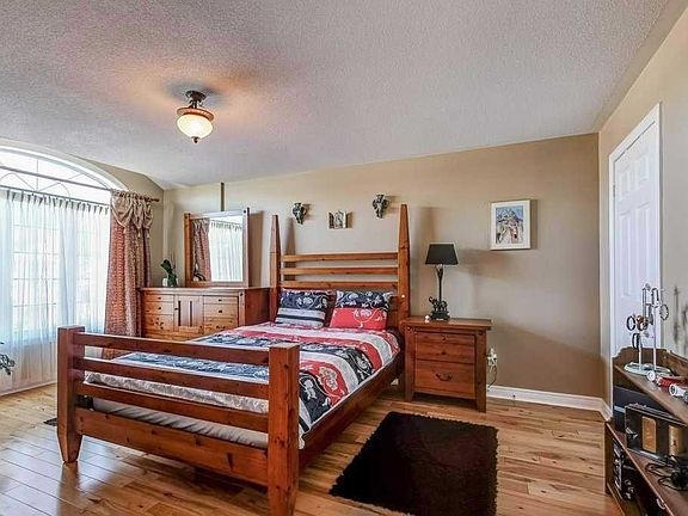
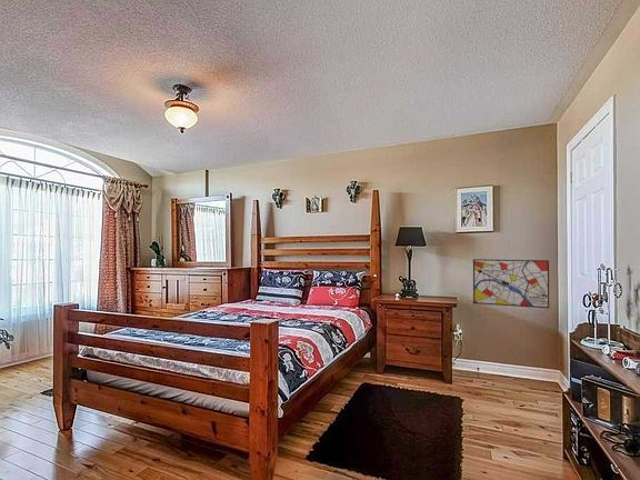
+ wall art [472,258,550,309]
